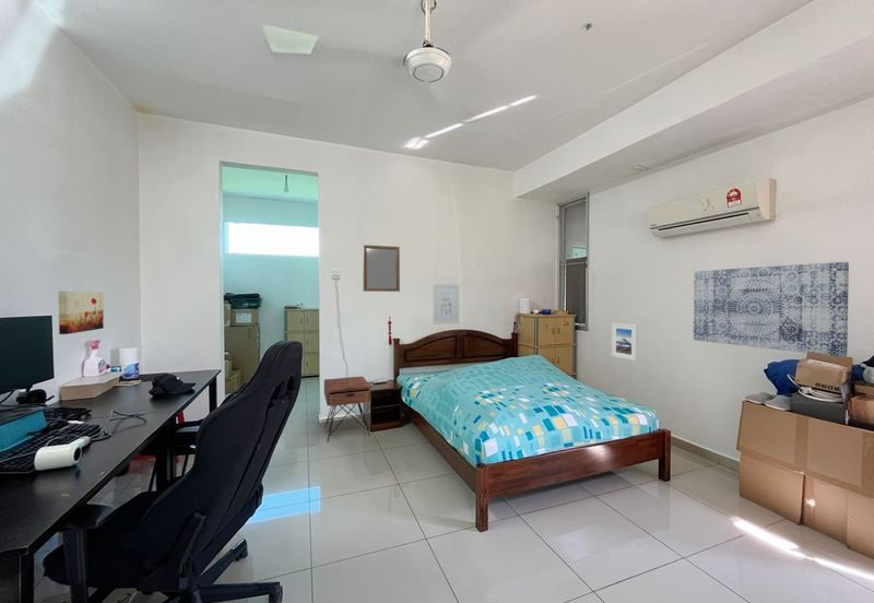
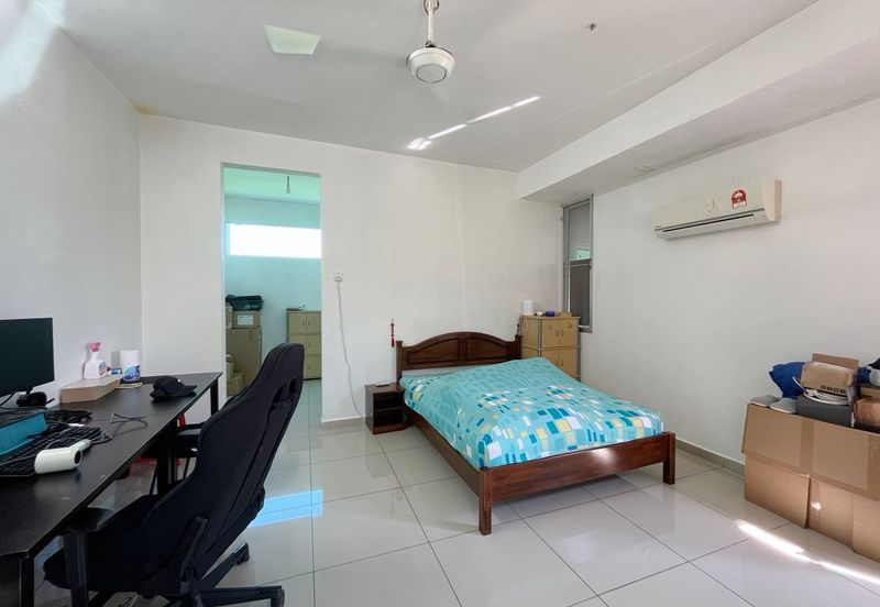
- nightstand [323,375,371,442]
- home mirror [362,244,401,293]
- wall art [58,291,105,335]
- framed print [611,322,639,362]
- wall art [693,261,850,358]
- wall art [433,283,460,326]
